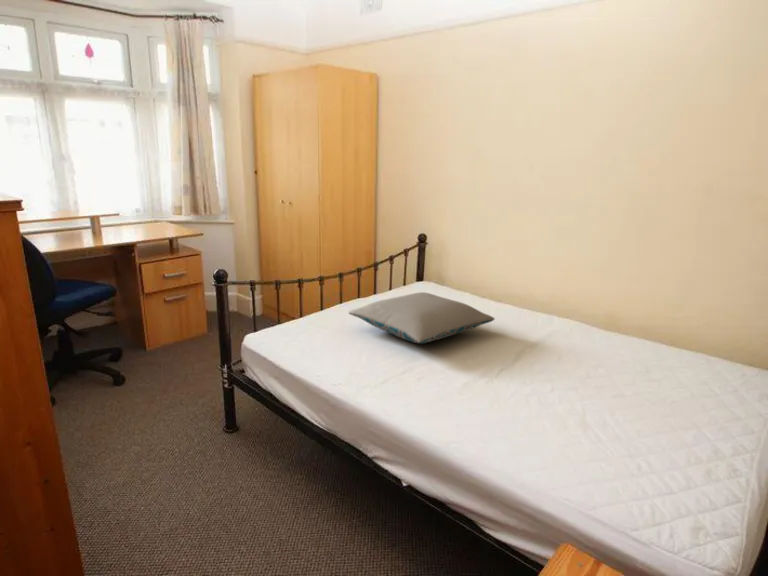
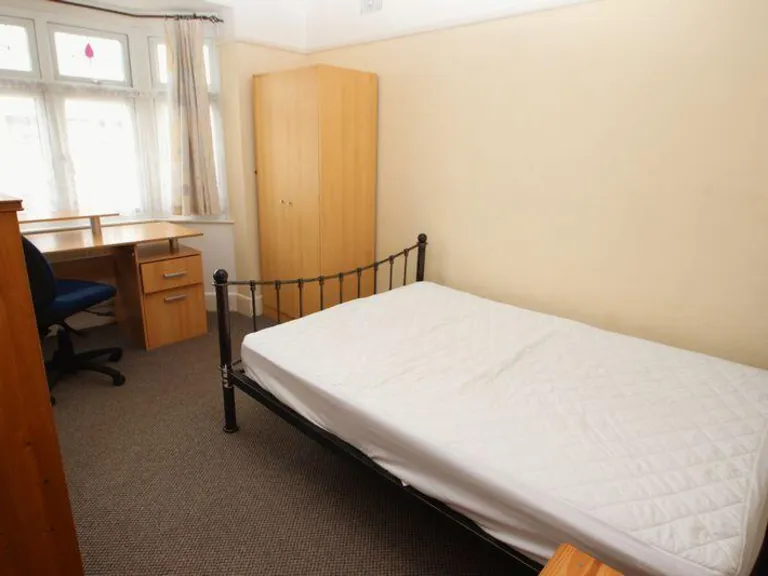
- pillow [347,291,496,344]
